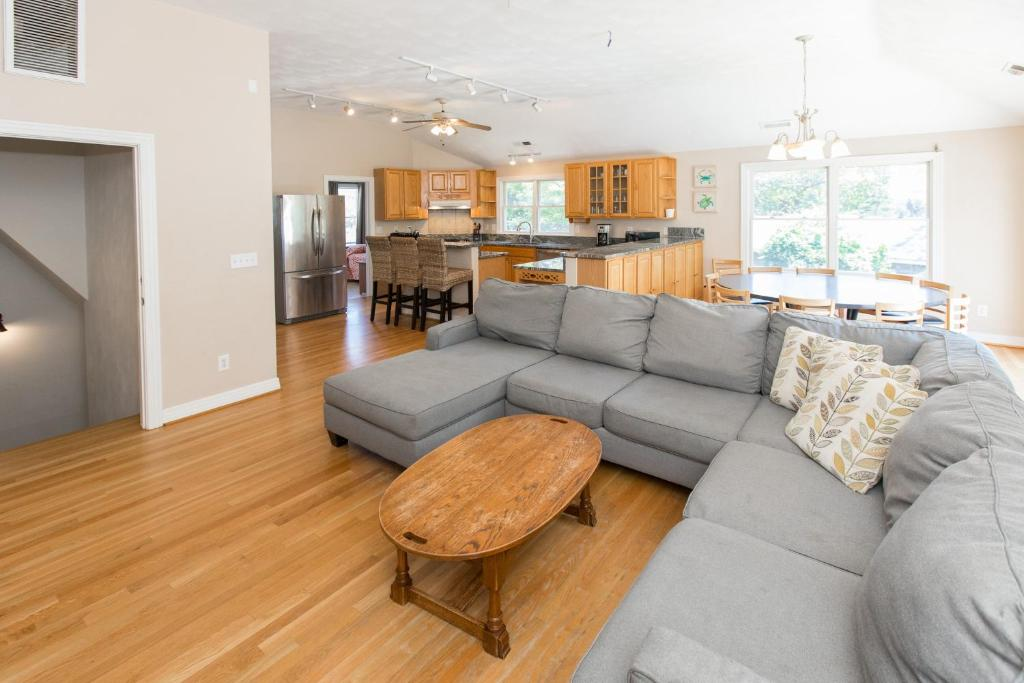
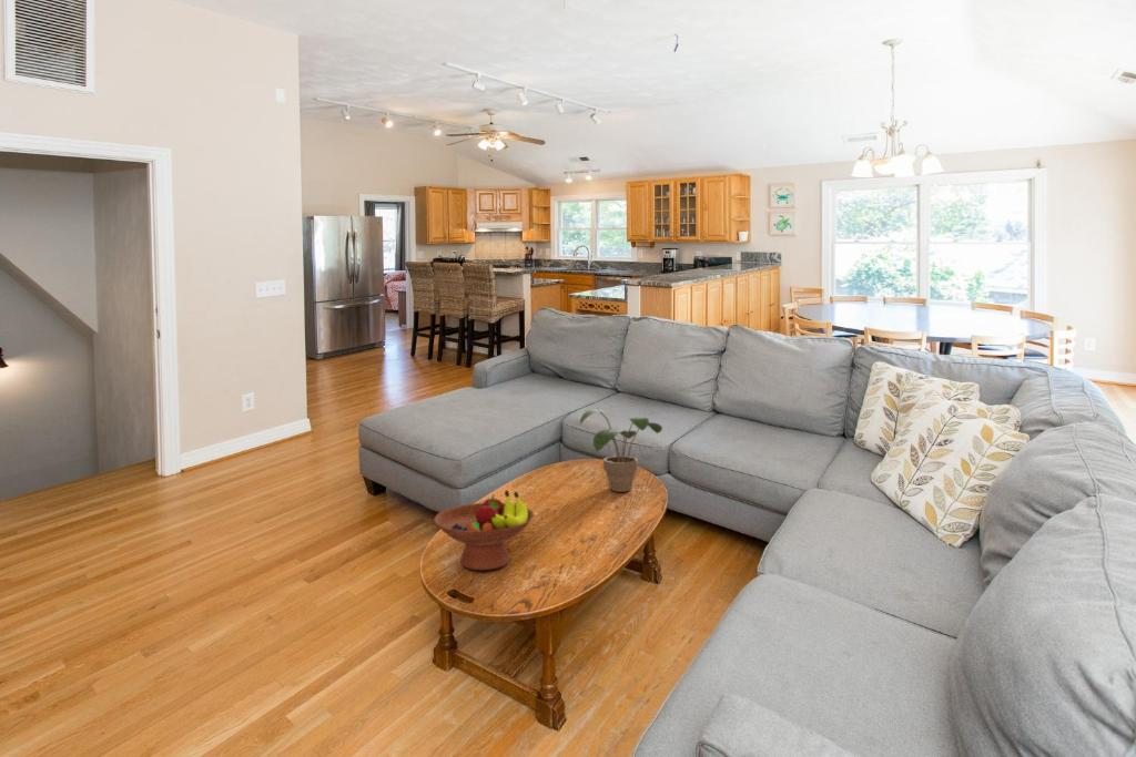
+ potted plant [579,408,663,493]
+ fruit bowl [433,489,535,571]
